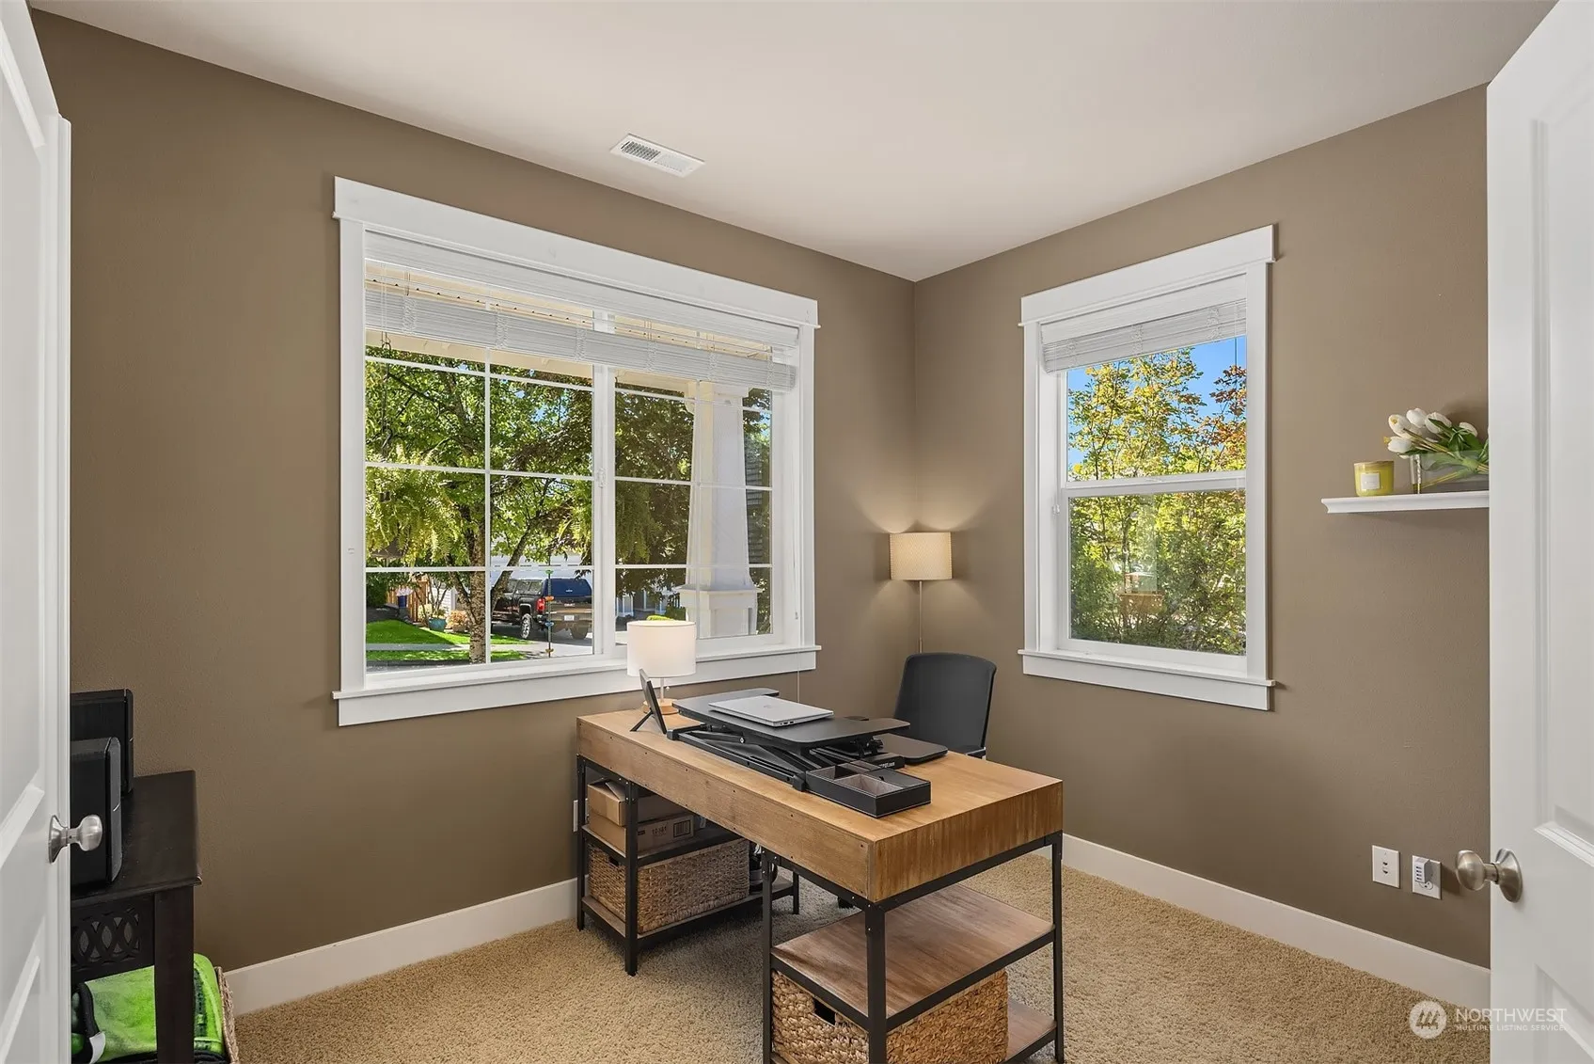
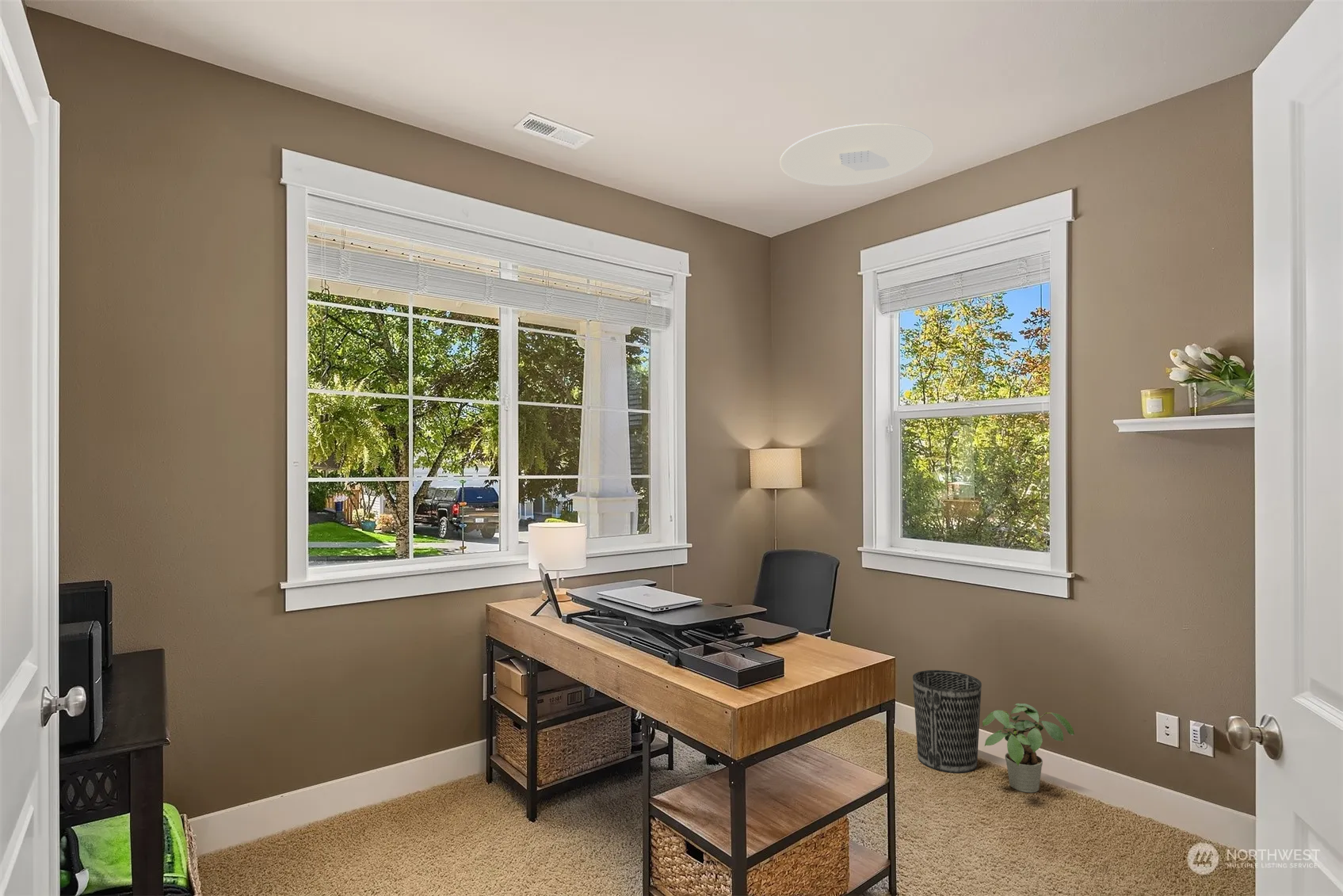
+ potted plant [982,703,1075,793]
+ wastebasket [912,669,982,774]
+ ceiling light [779,123,934,187]
